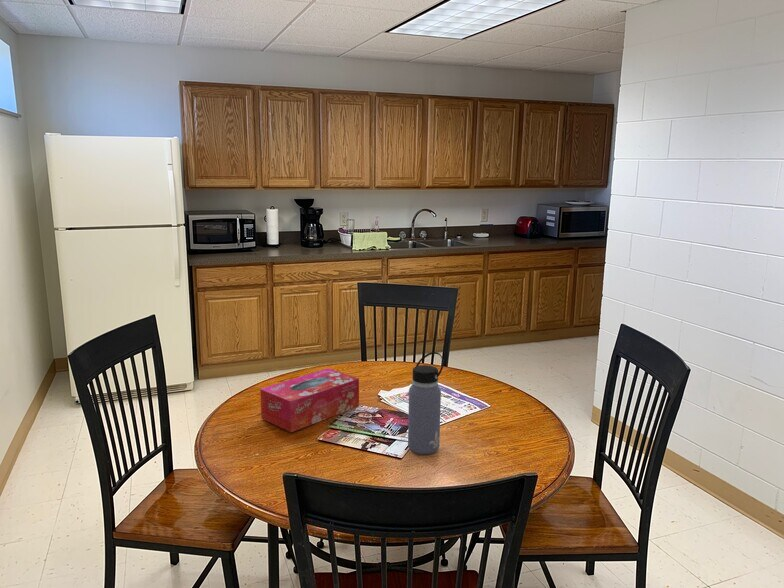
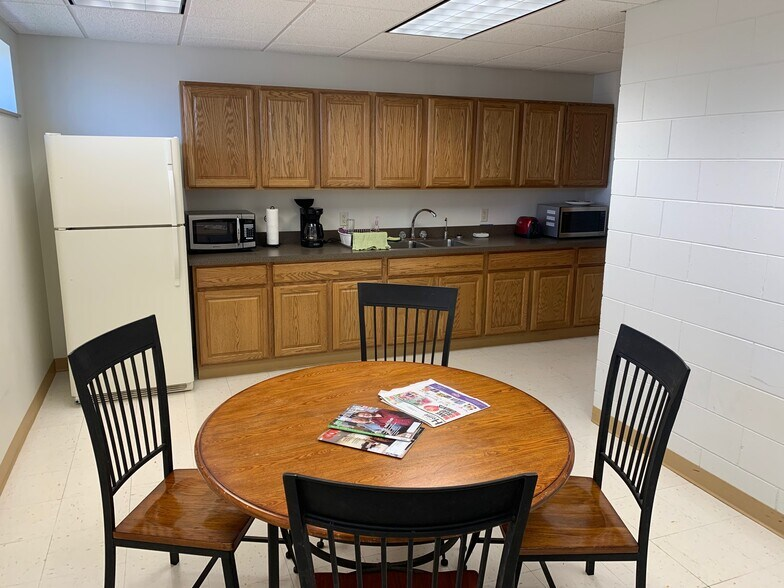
- water bottle [407,351,445,455]
- tissue box [259,367,360,433]
